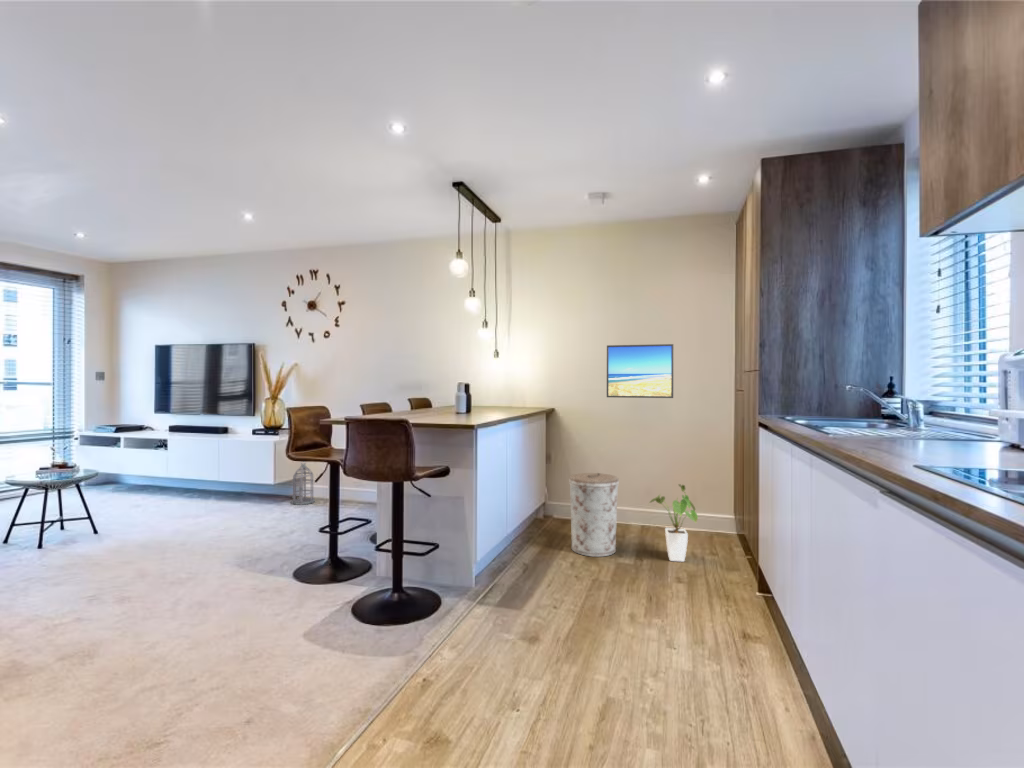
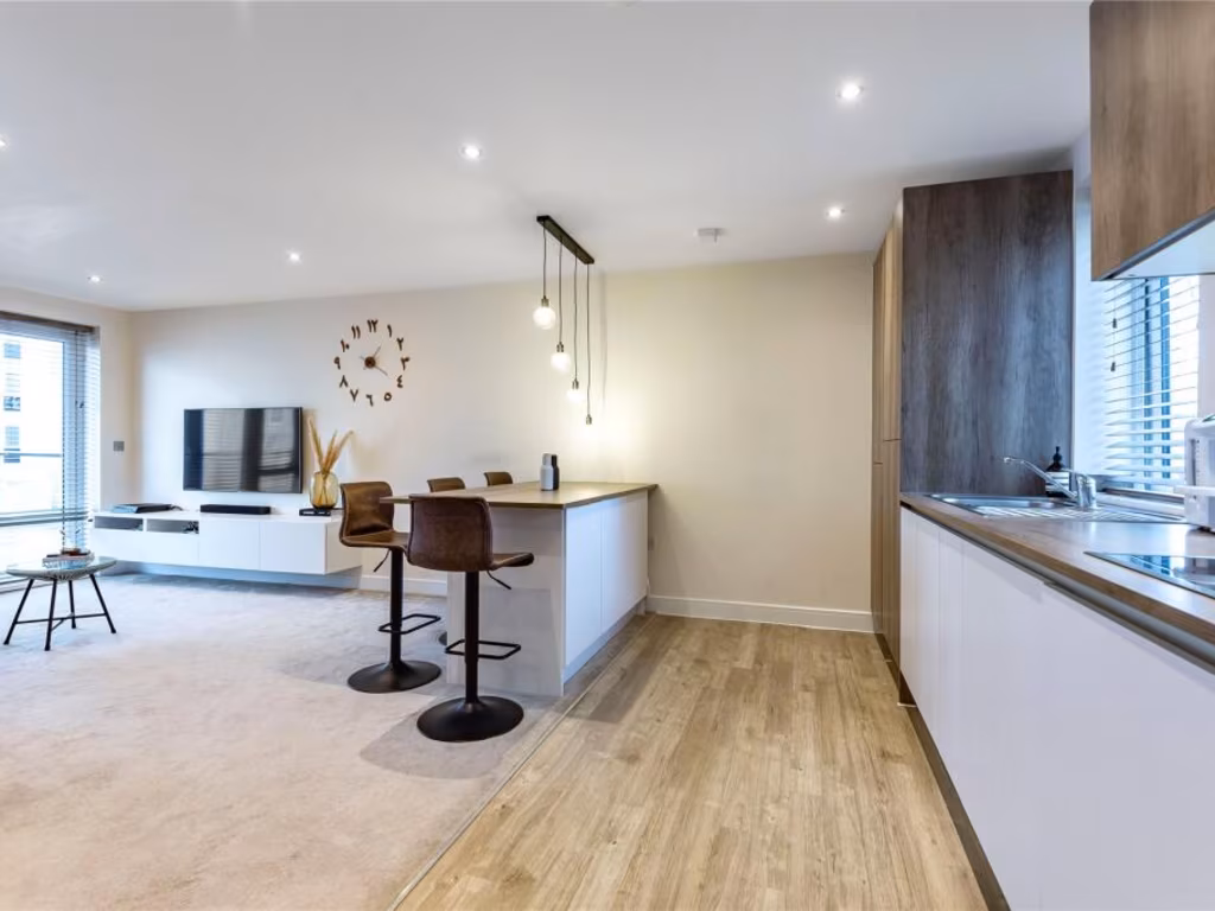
- lantern [290,462,316,506]
- house plant [647,483,699,563]
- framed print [606,343,675,399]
- trash can [568,472,620,558]
